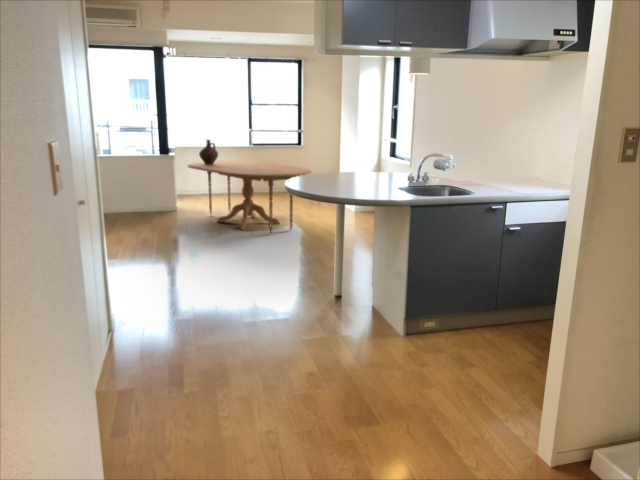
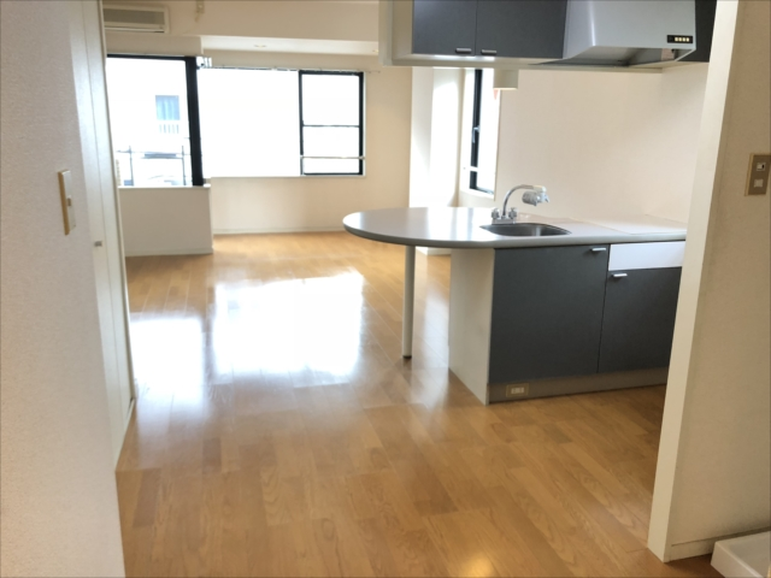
- dining table [187,159,313,234]
- ceramic jug [198,139,219,165]
